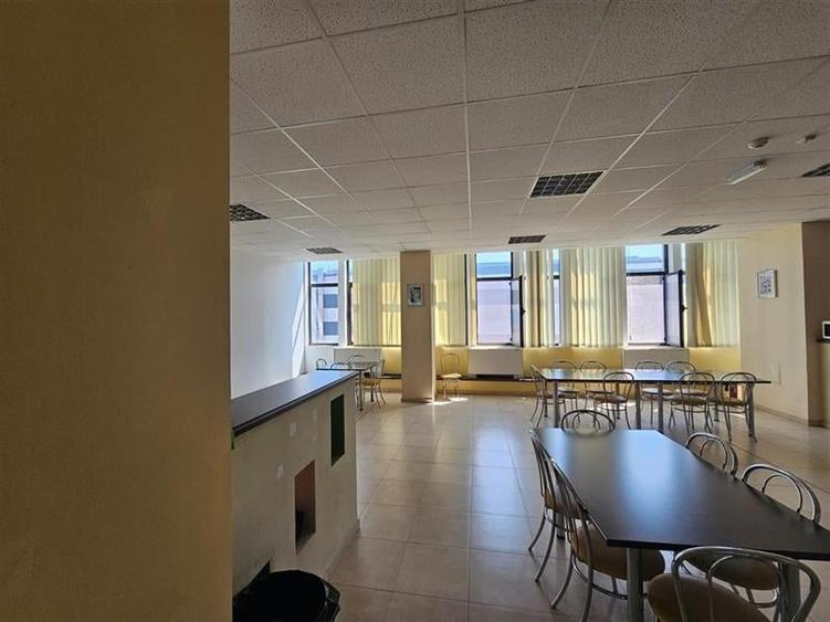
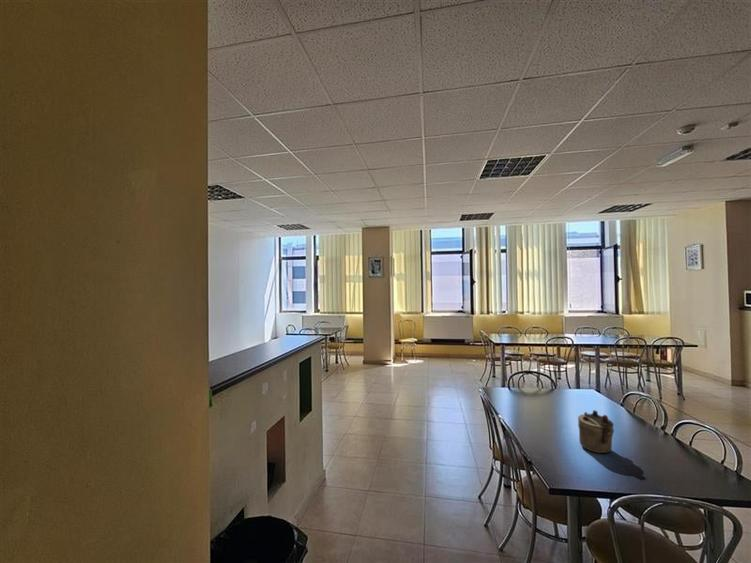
+ teapot [577,409,615,454]
